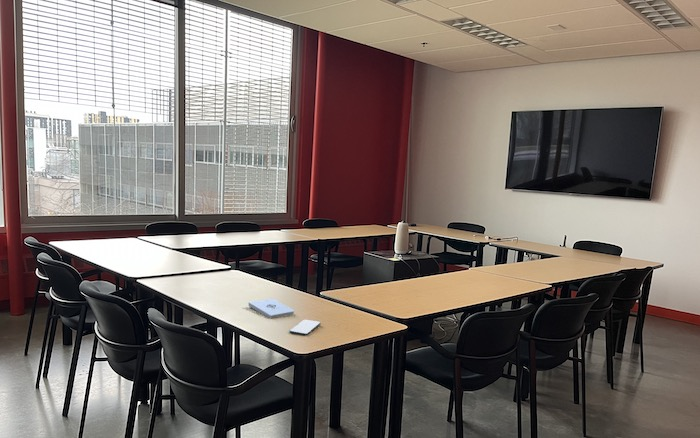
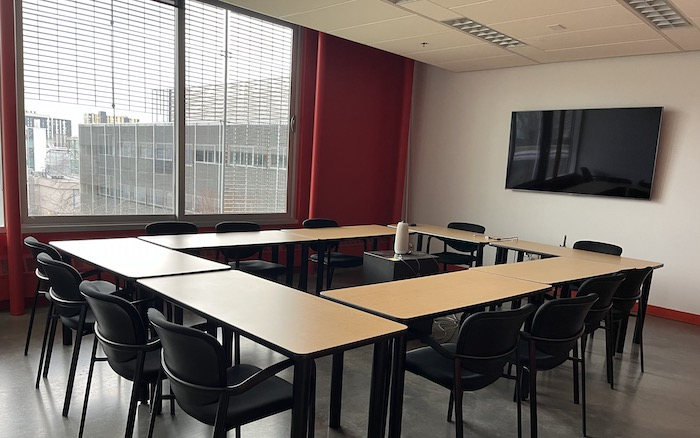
- smartphone [289,318,321,336]
- notepad [248,298,295,319]
